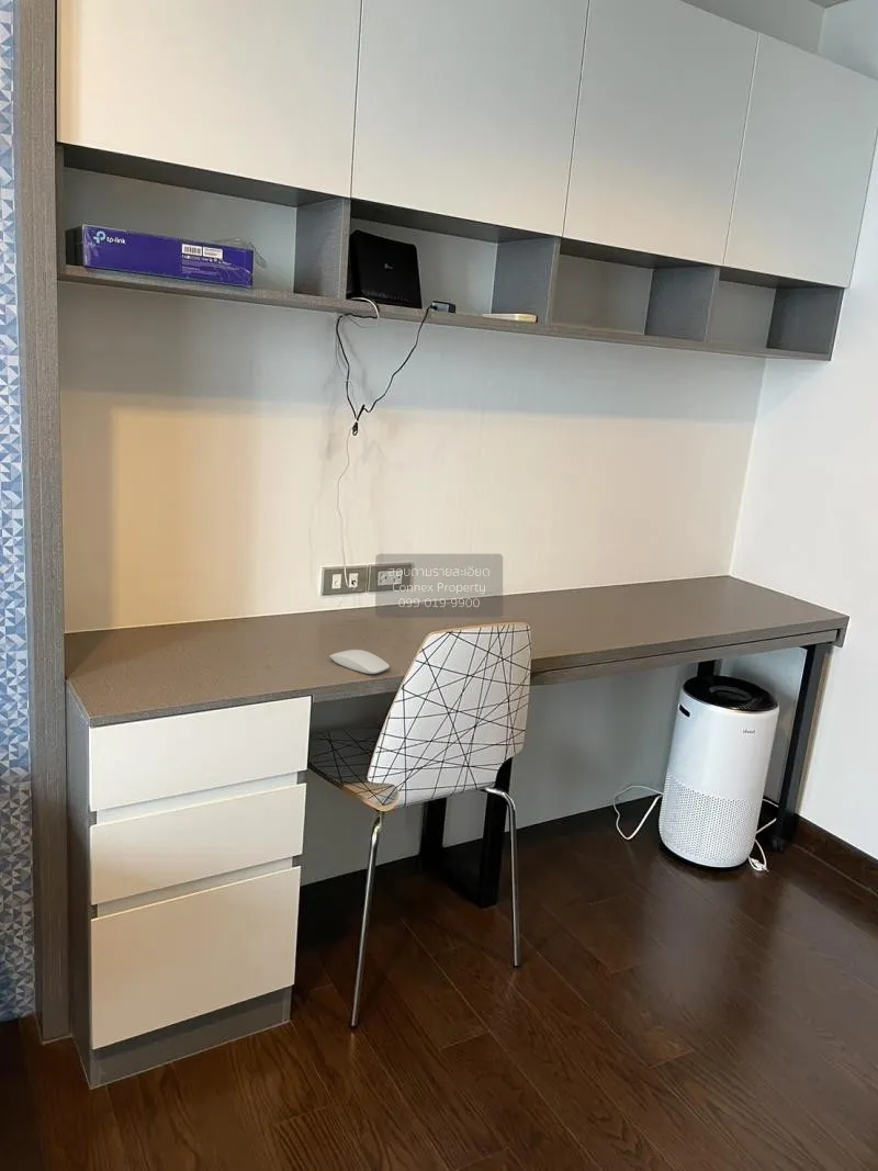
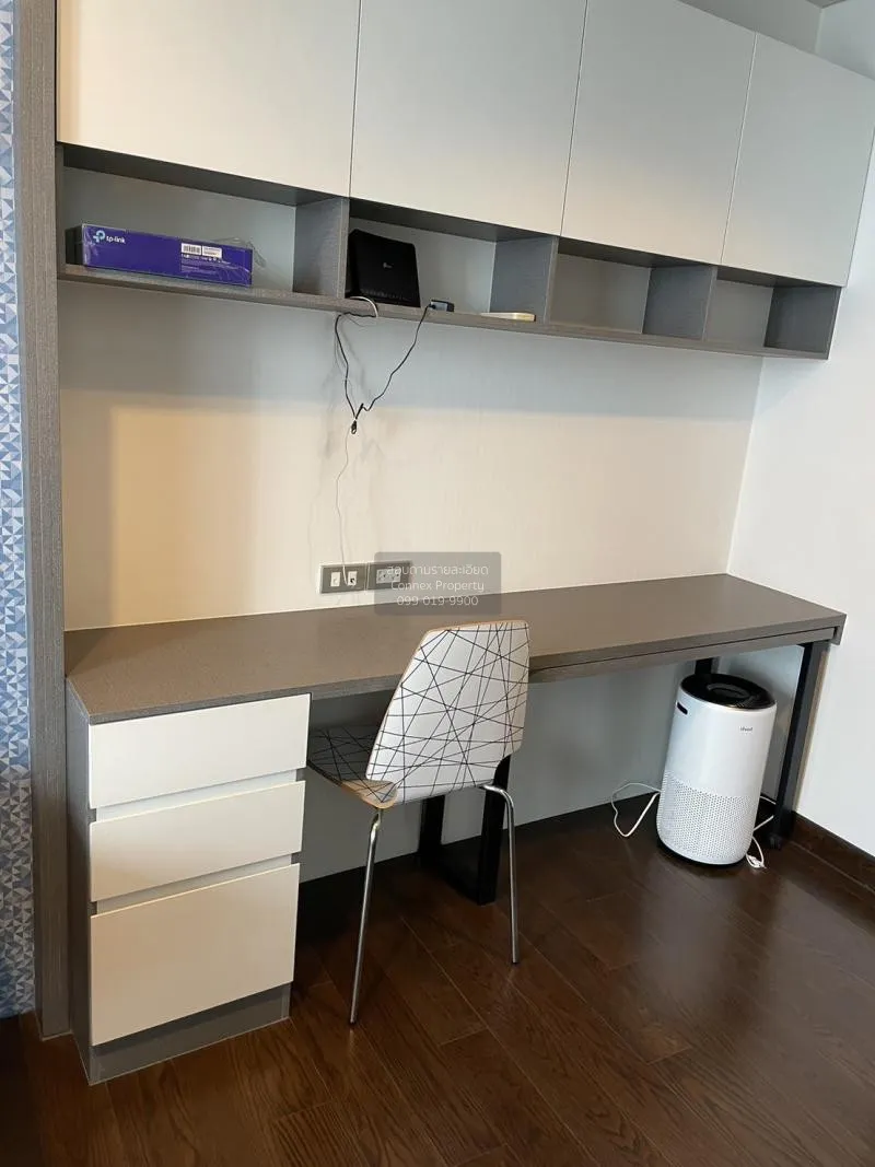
- computer mouse [329,649,391,675]
